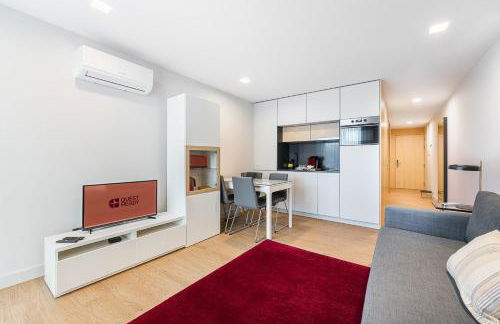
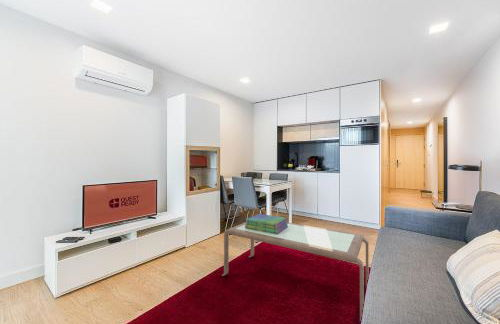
+ stack of books [245,213,289,234]
+ coffee table [221,221,370,322]
